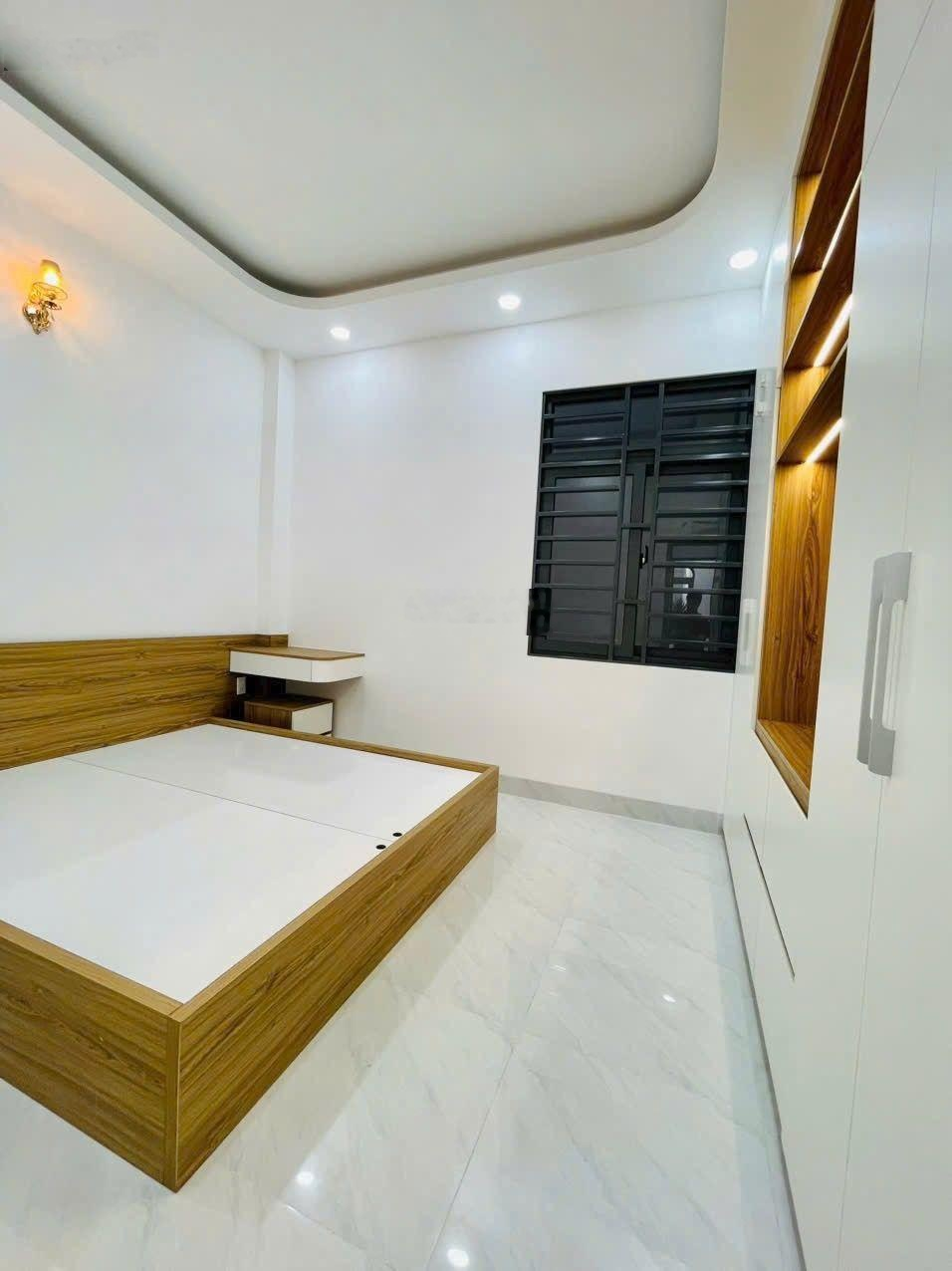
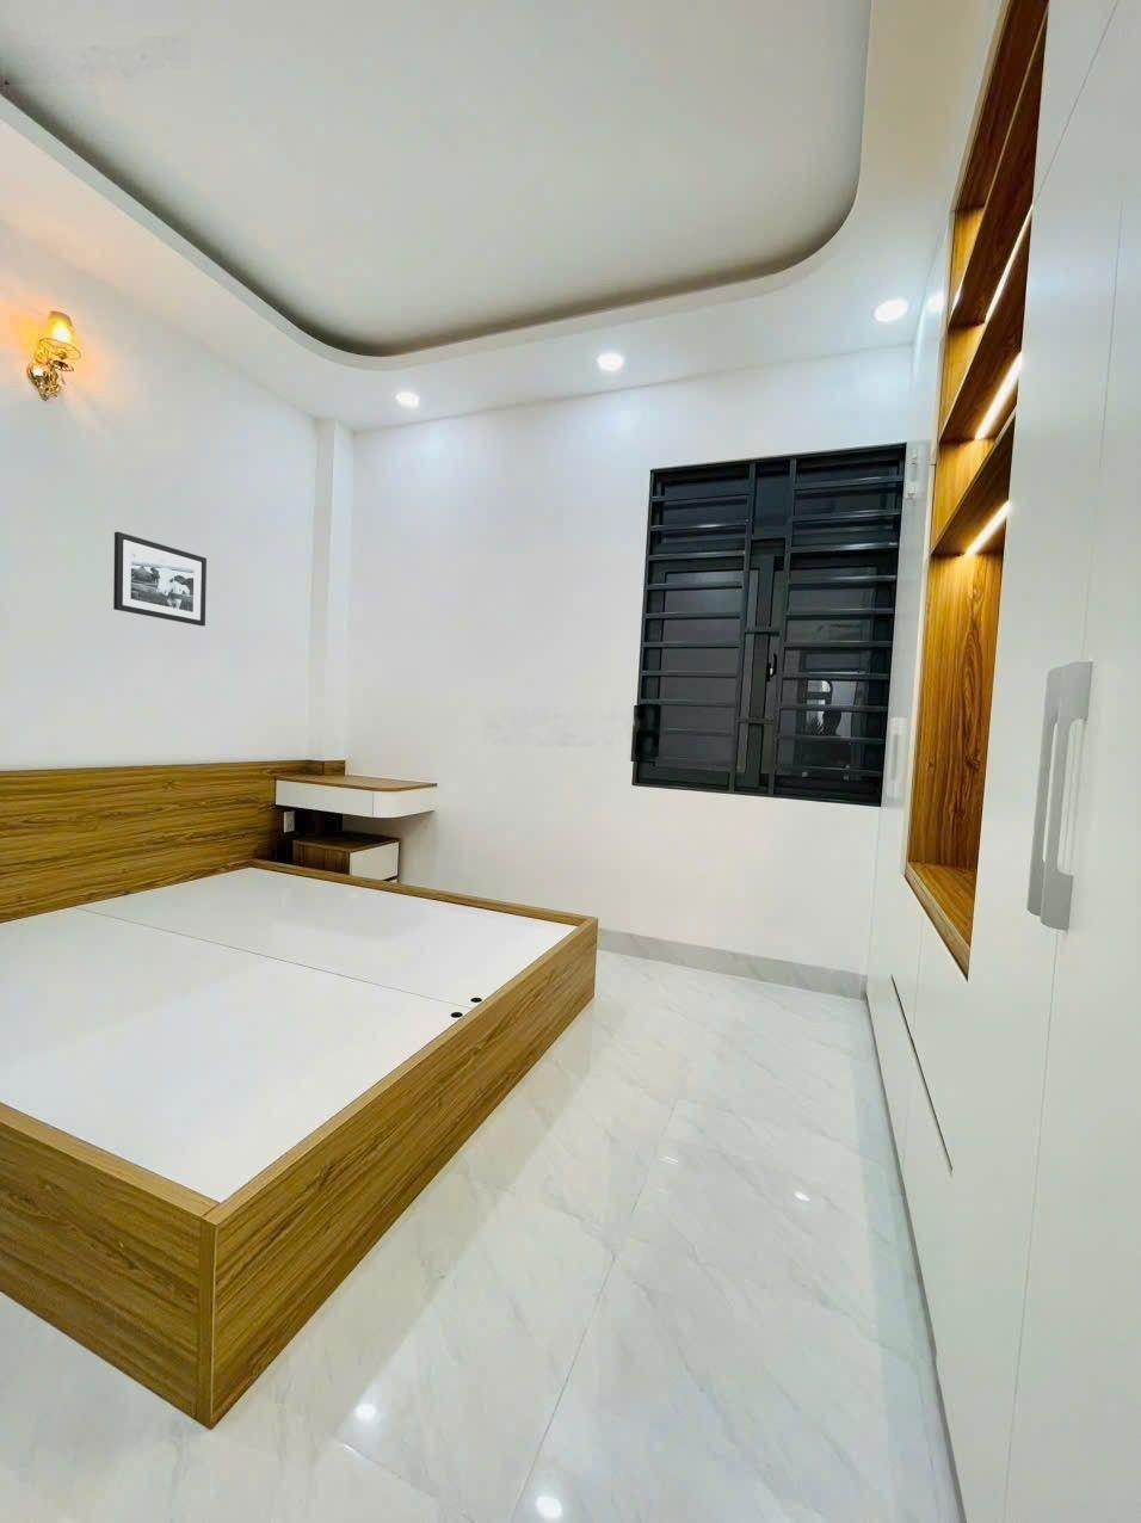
+ picture frame [113,531,207,627]
